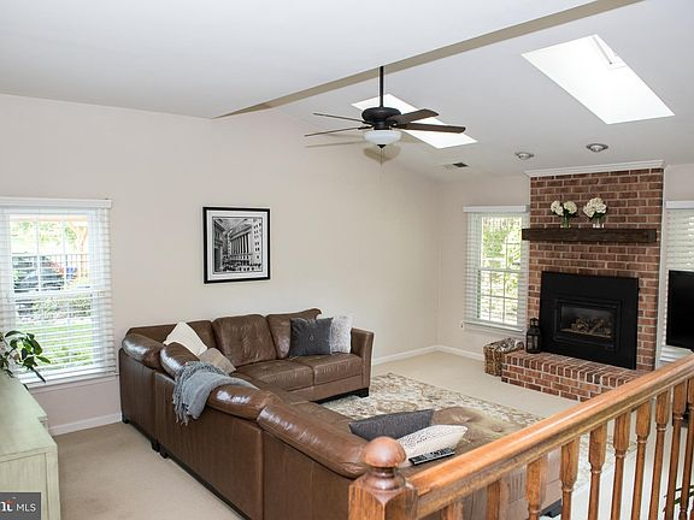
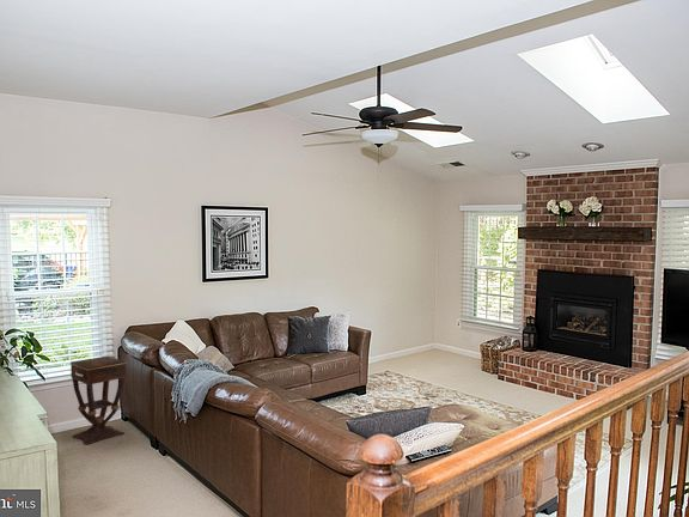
+ side table [69,355,127,445]
